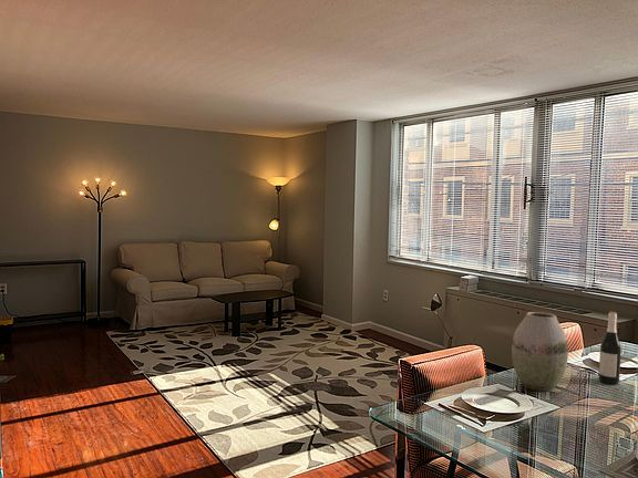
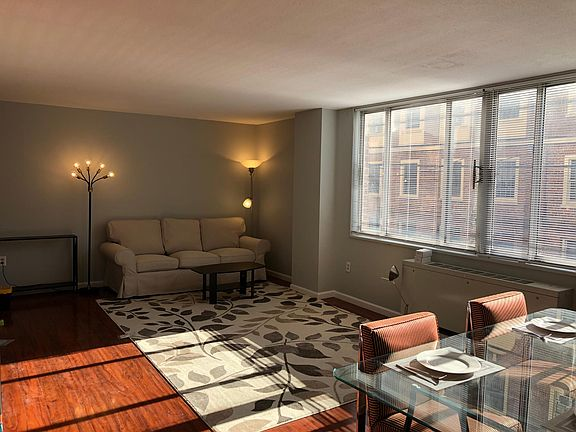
- vase [511,311,569,392]
- wine bottle [597,311,622,385]
